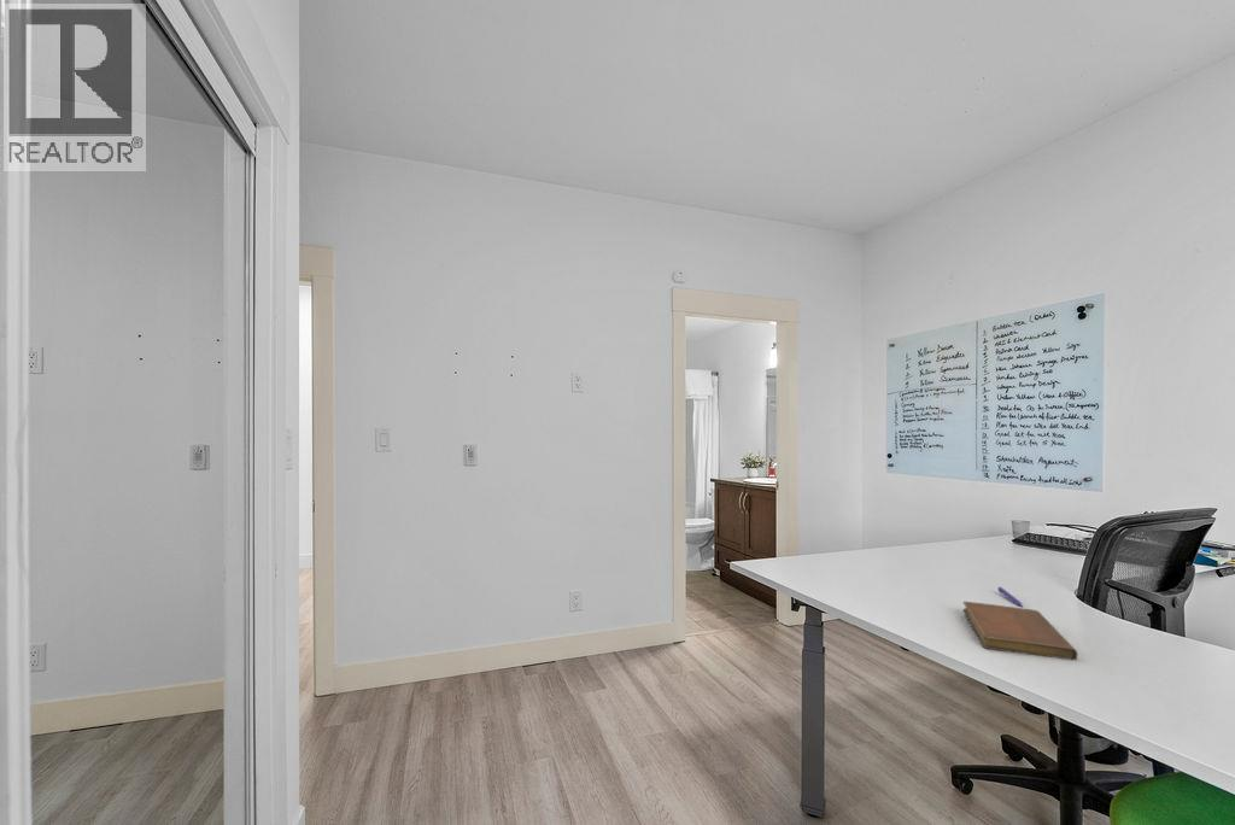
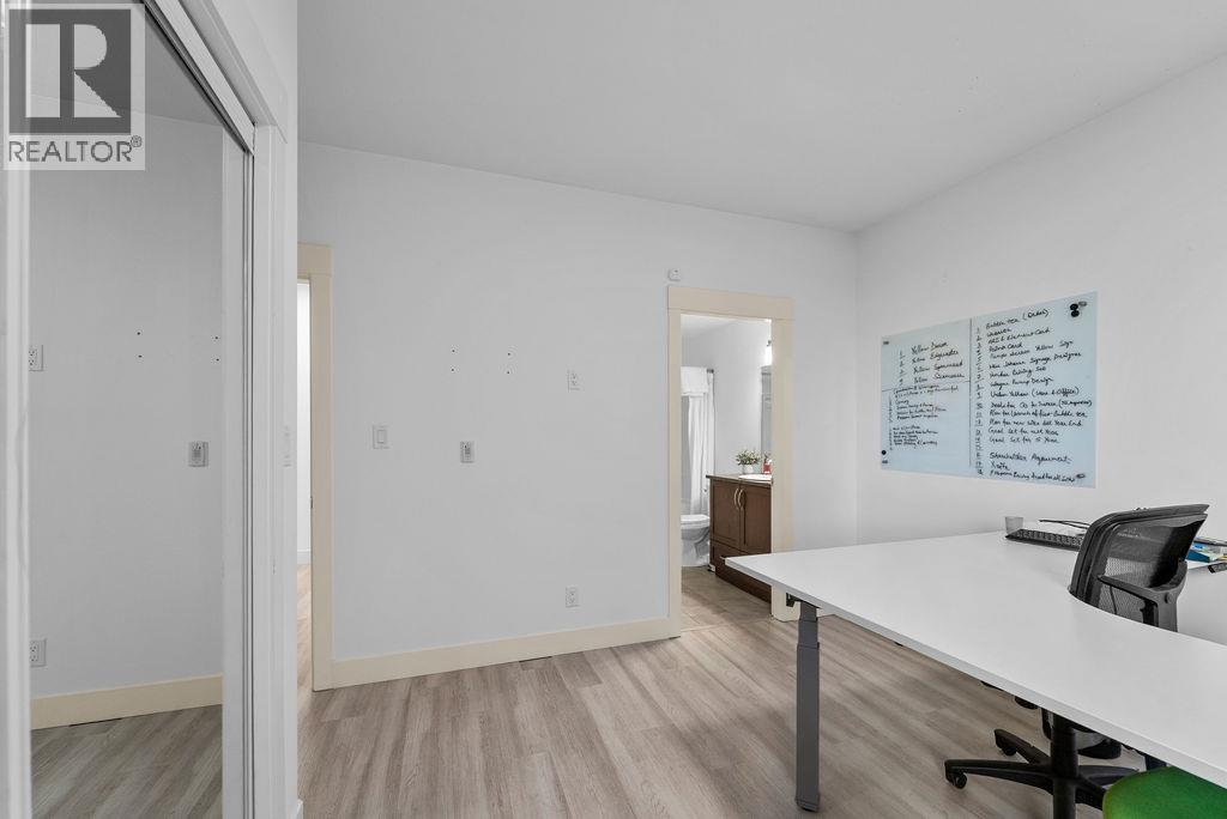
- notebook [961,601,1079,661]
- pen [996,586,1024,608]
